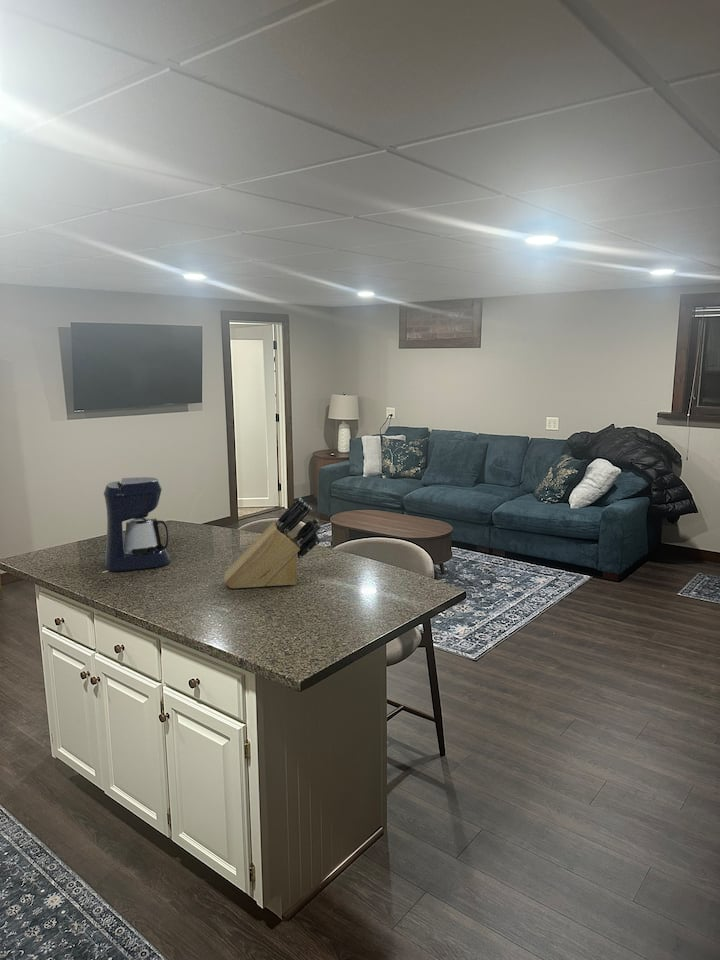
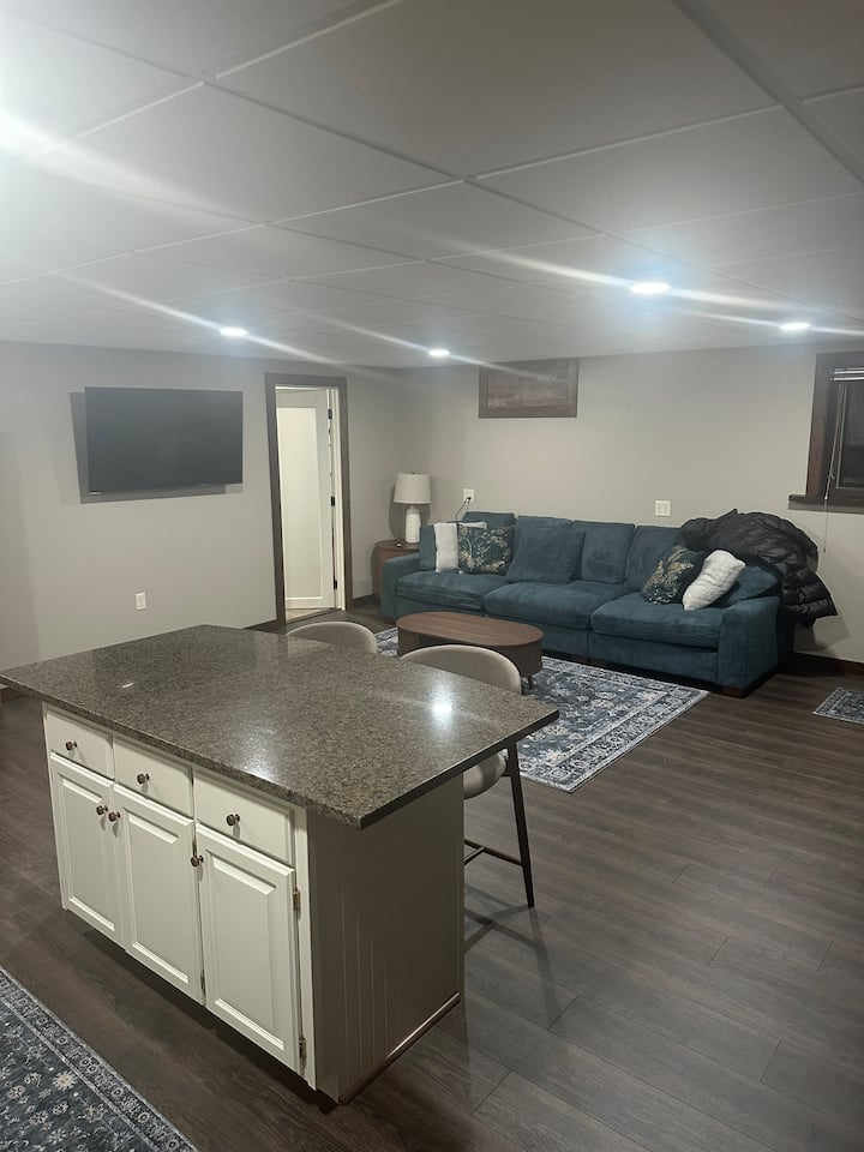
- coffee maker [103,476,171,573]
- knife block [224,497,322,590]
